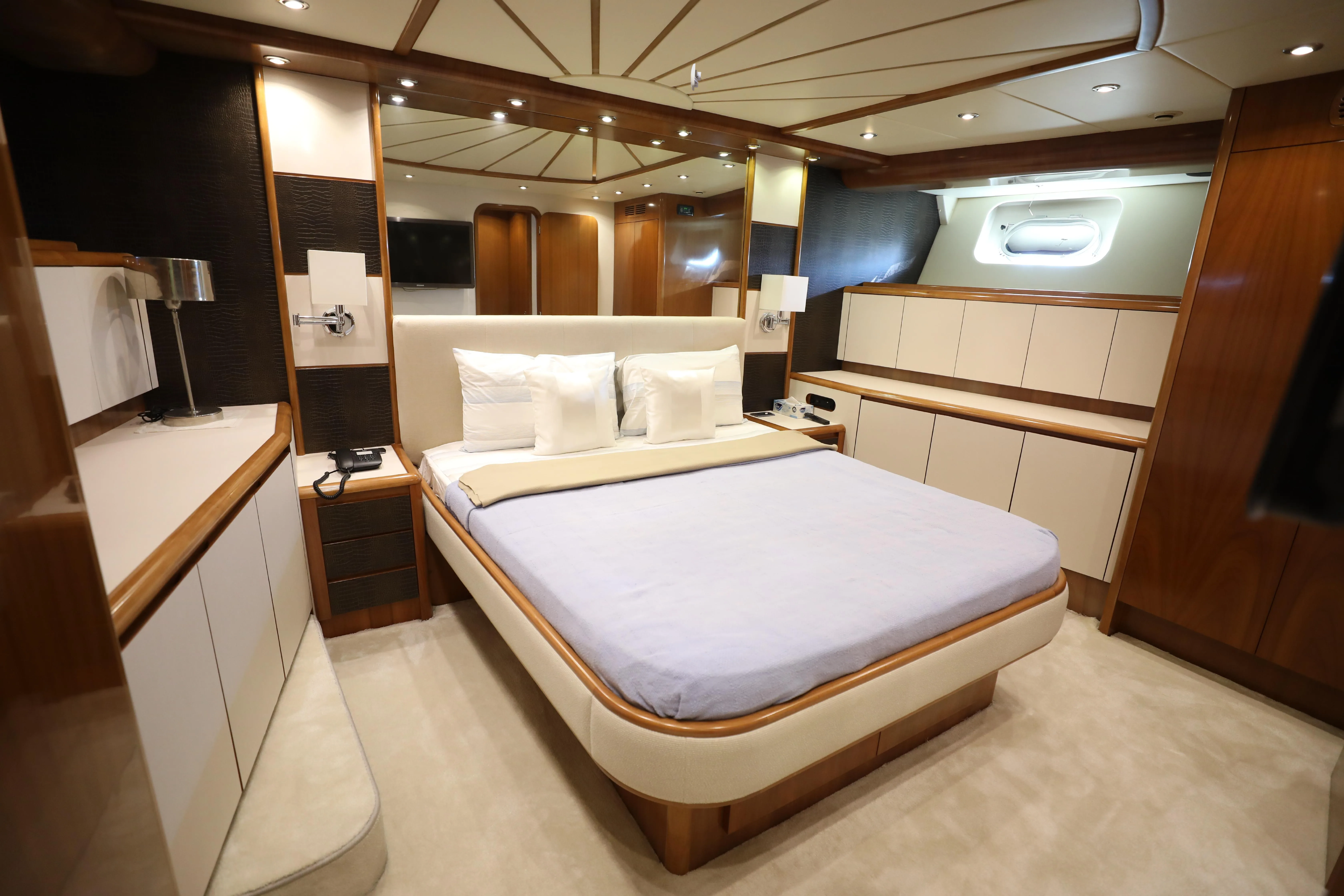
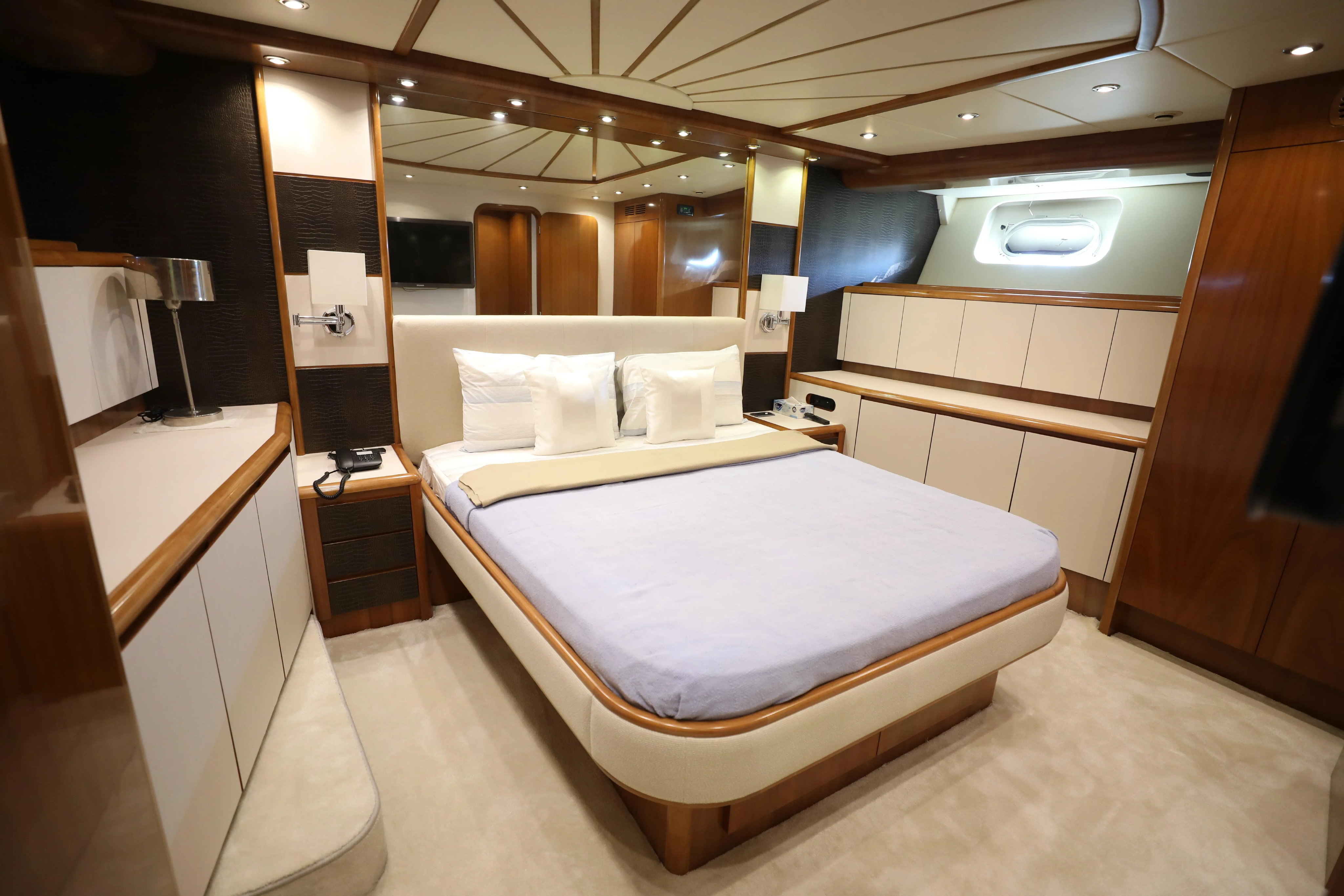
- smoke detector [690,63,702,91]
